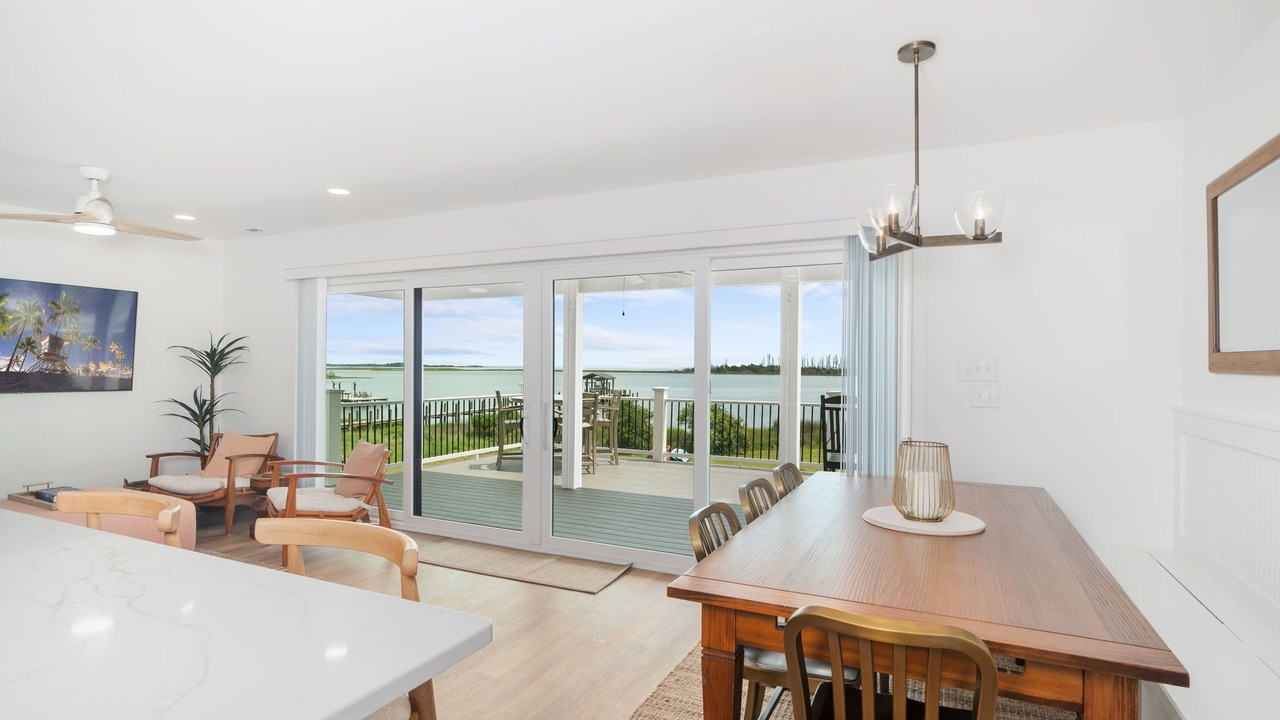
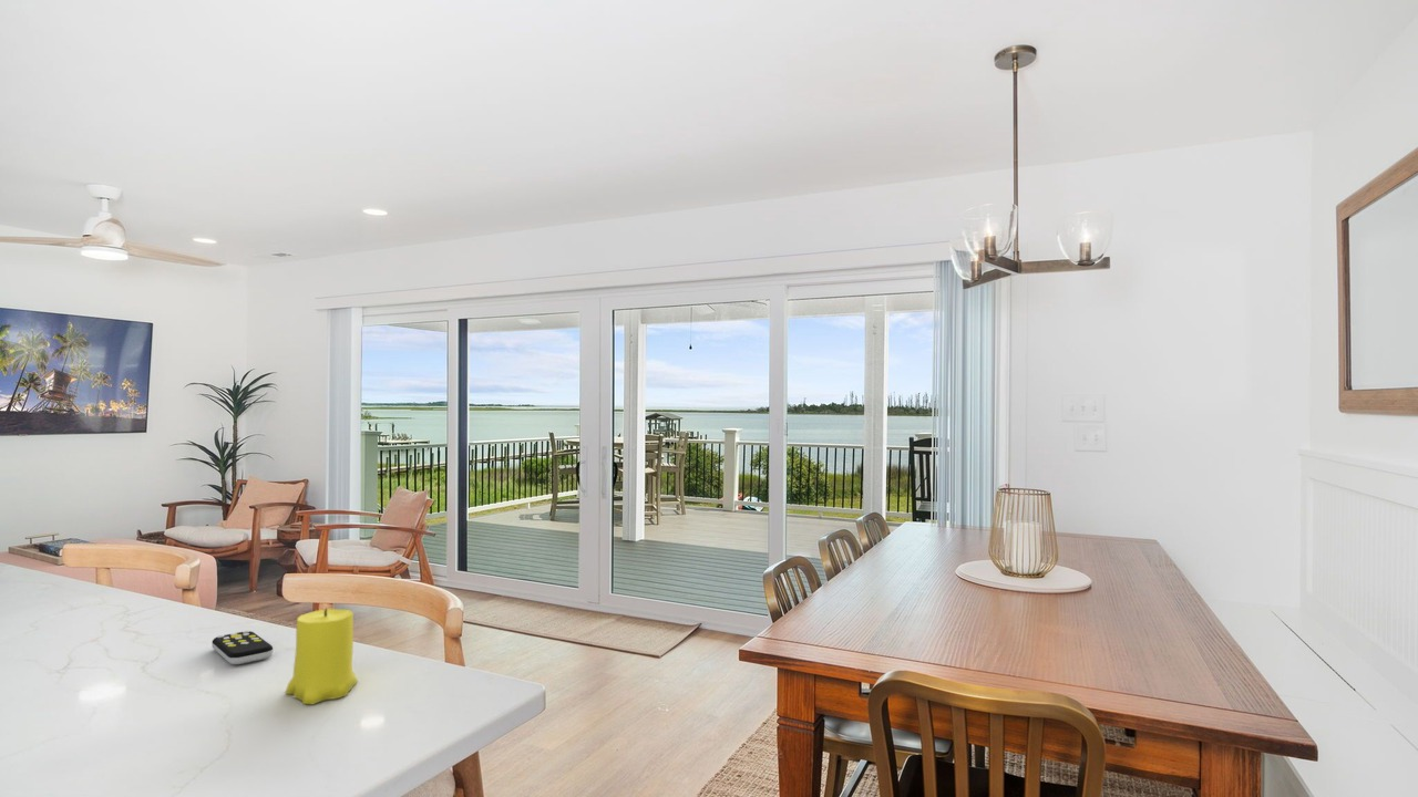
+ candle [284,607,359,705]
+ remote control [210,630,274,665]
